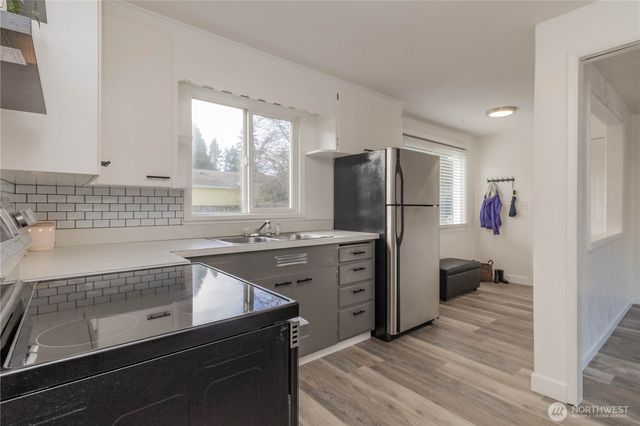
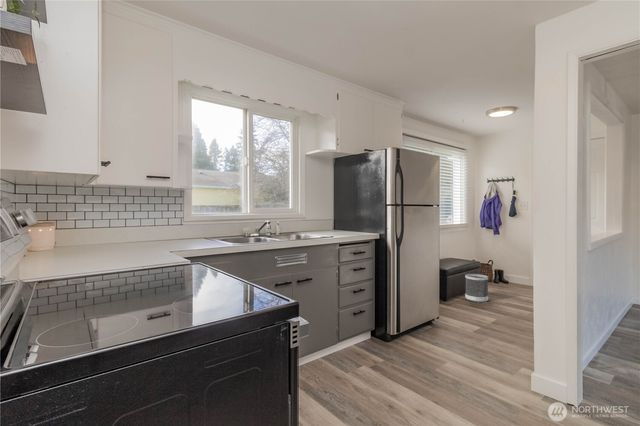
+ wastebasket [464,273,489,303]
